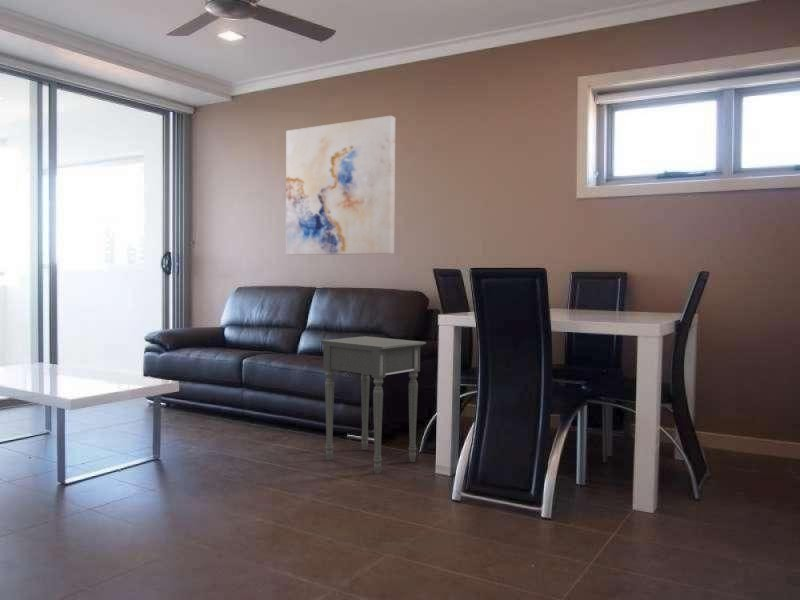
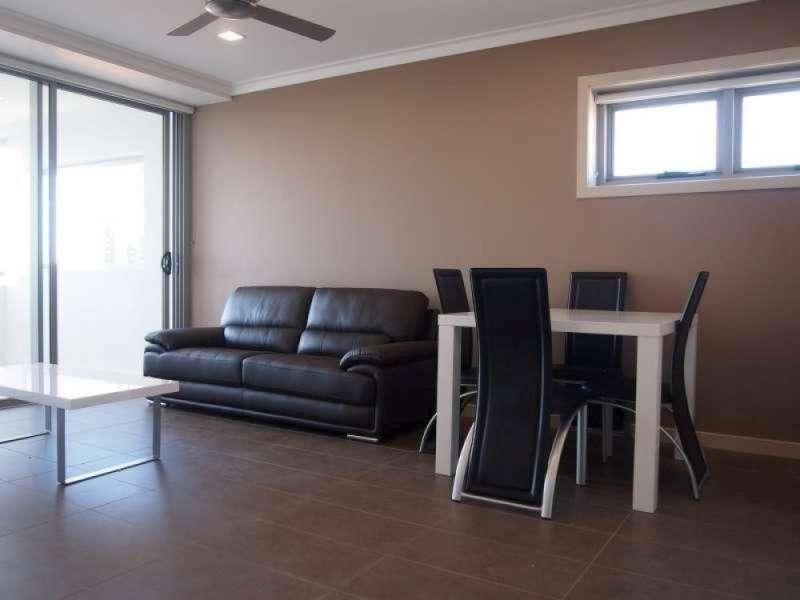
- wall art [285,115,396,256]
- side table [320,335,427,475]
